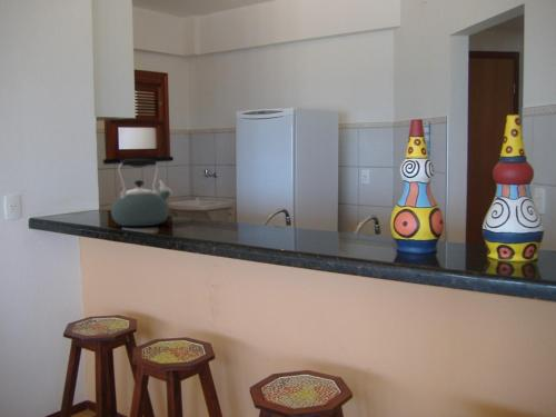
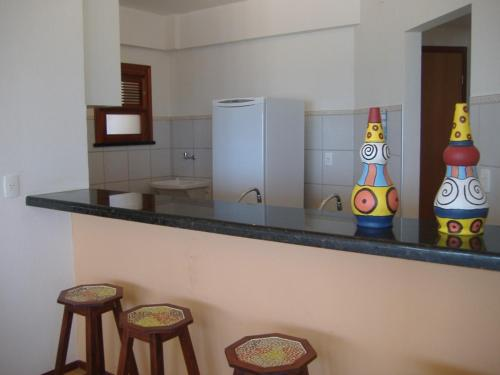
- kettle [110,158,173,227]
